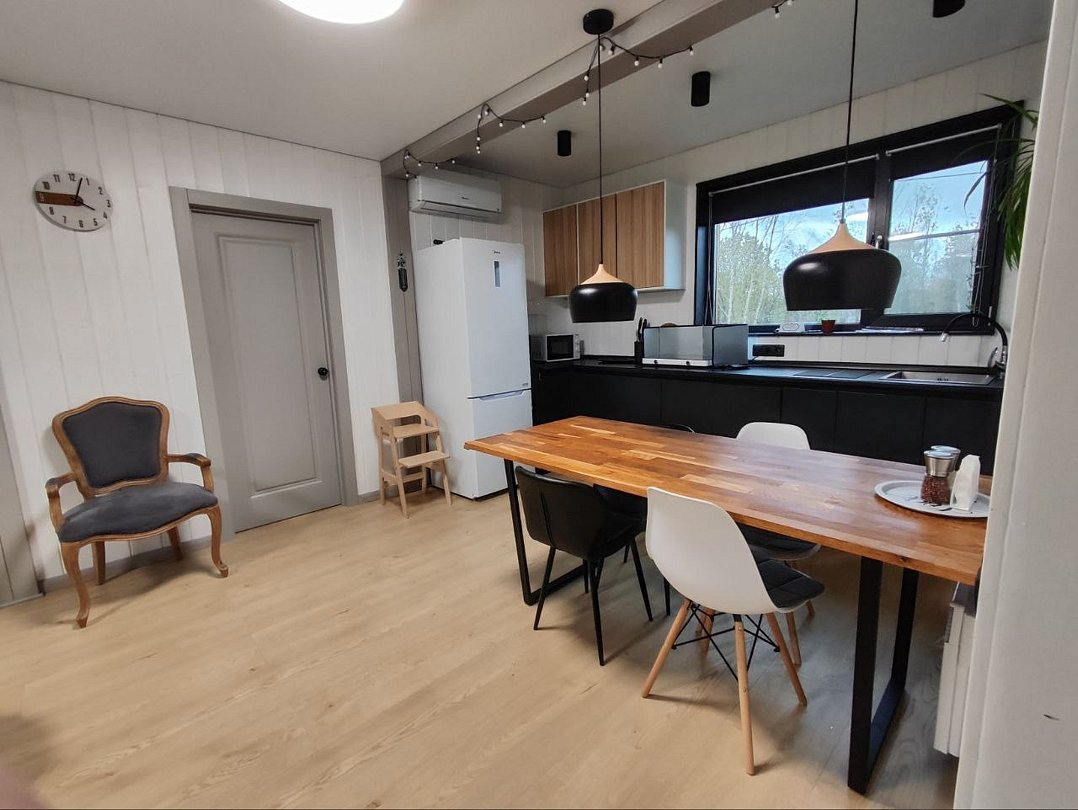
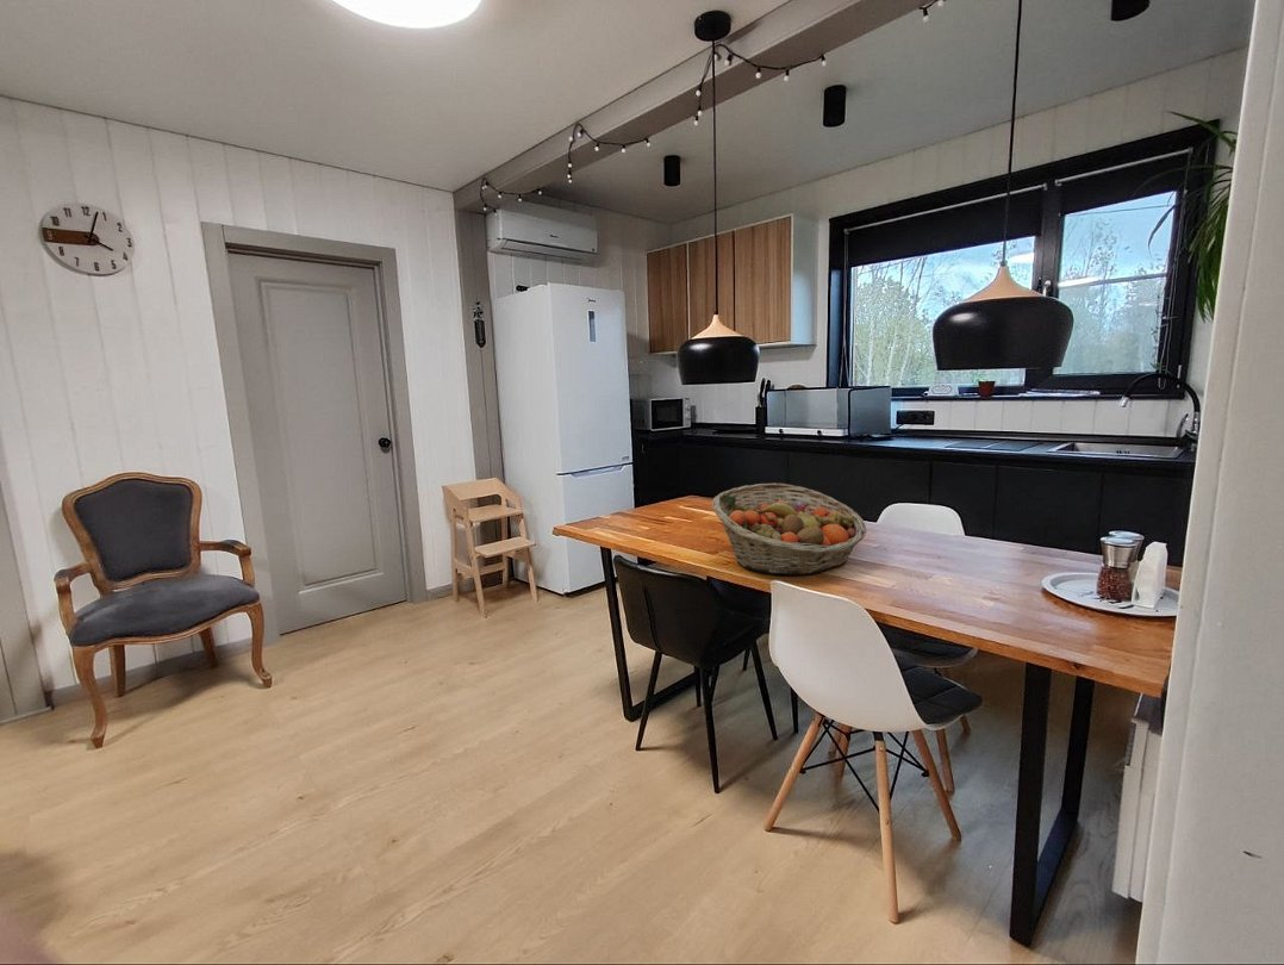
+ fruit basket [711,482,868,577]
